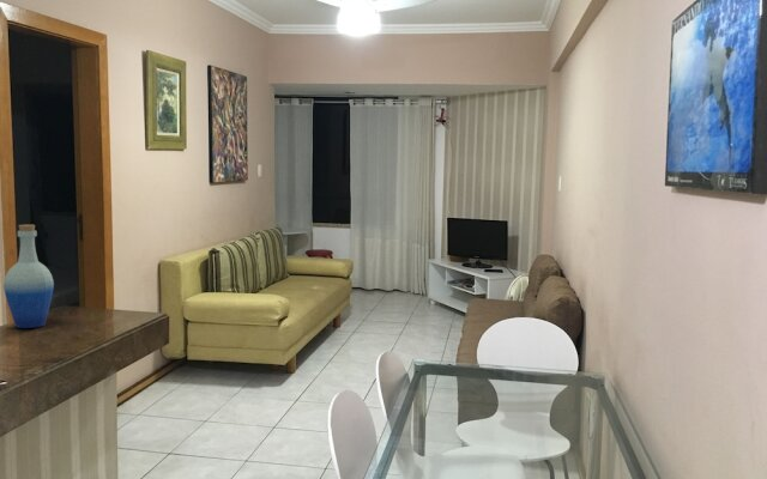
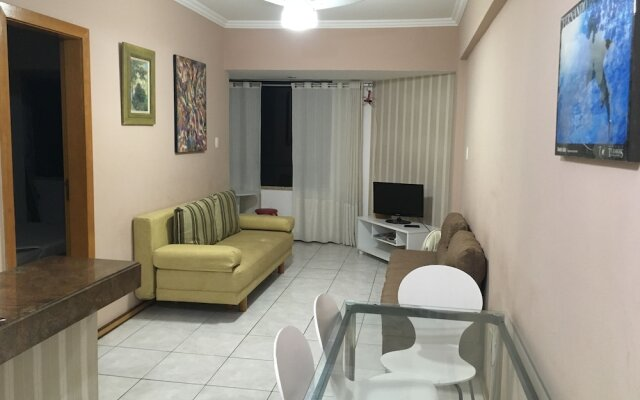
- bottle [2,224,55,329]
